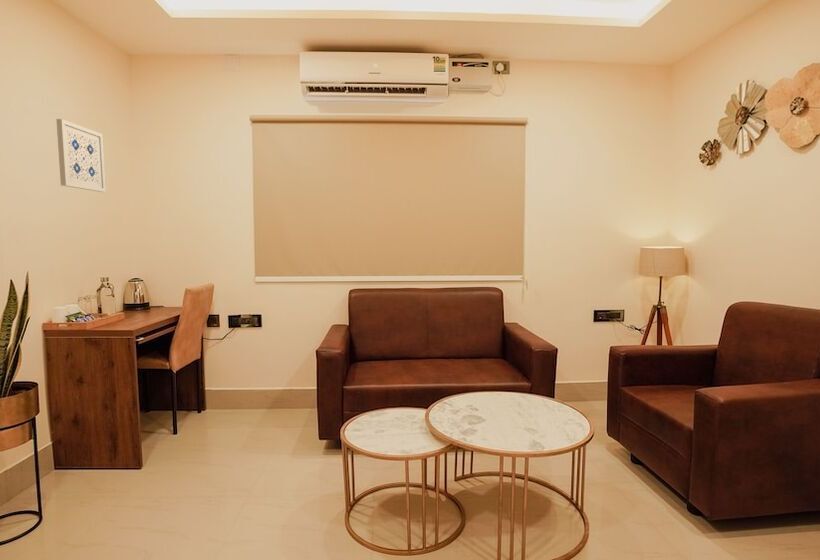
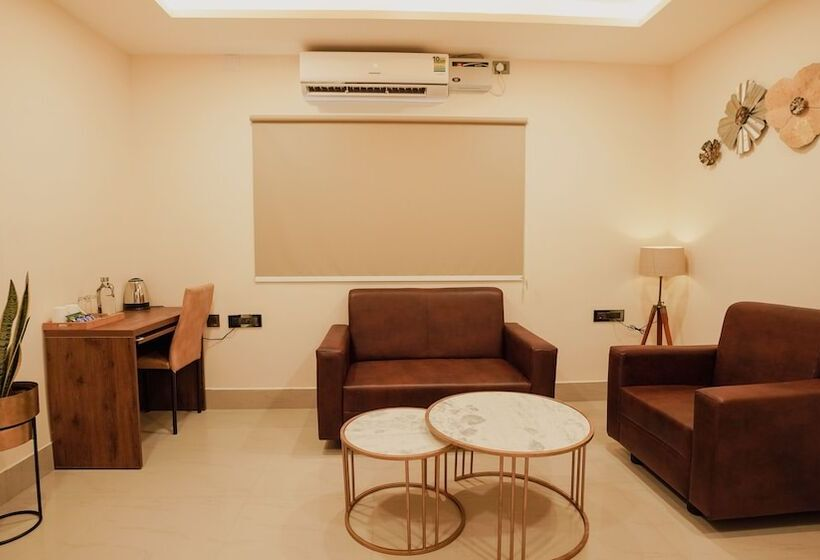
- wall art [55,118,107,193]
